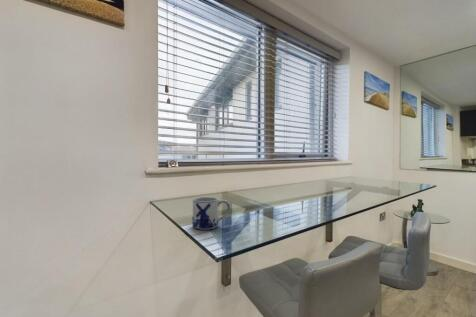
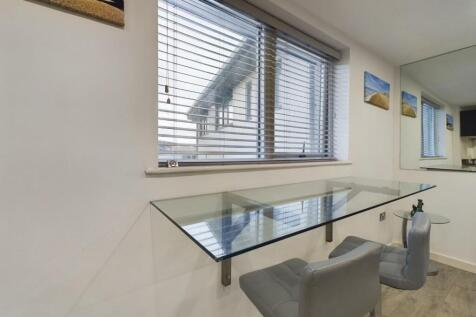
- mug [191,196,231,230]
